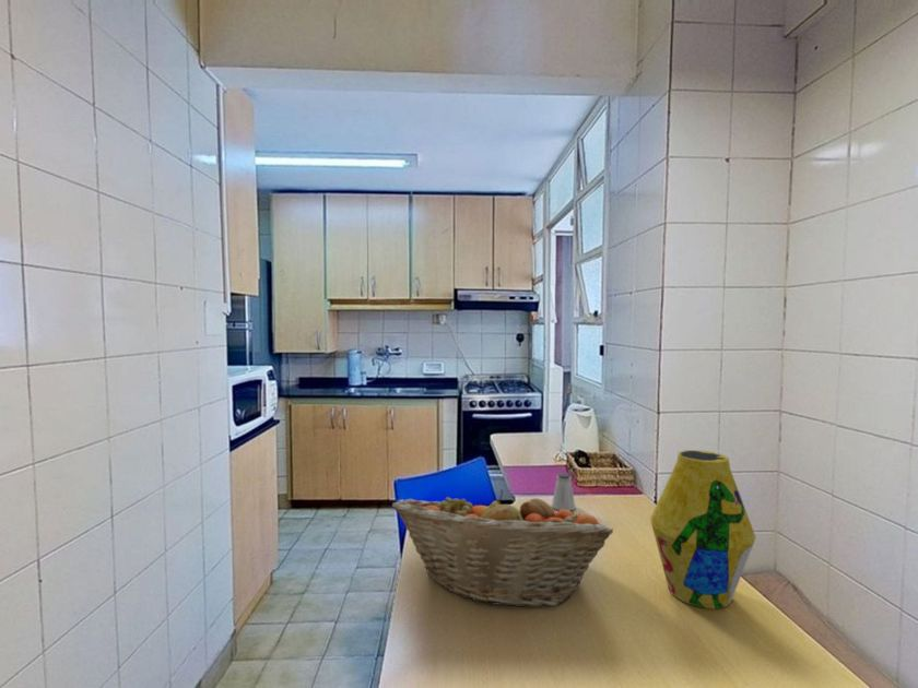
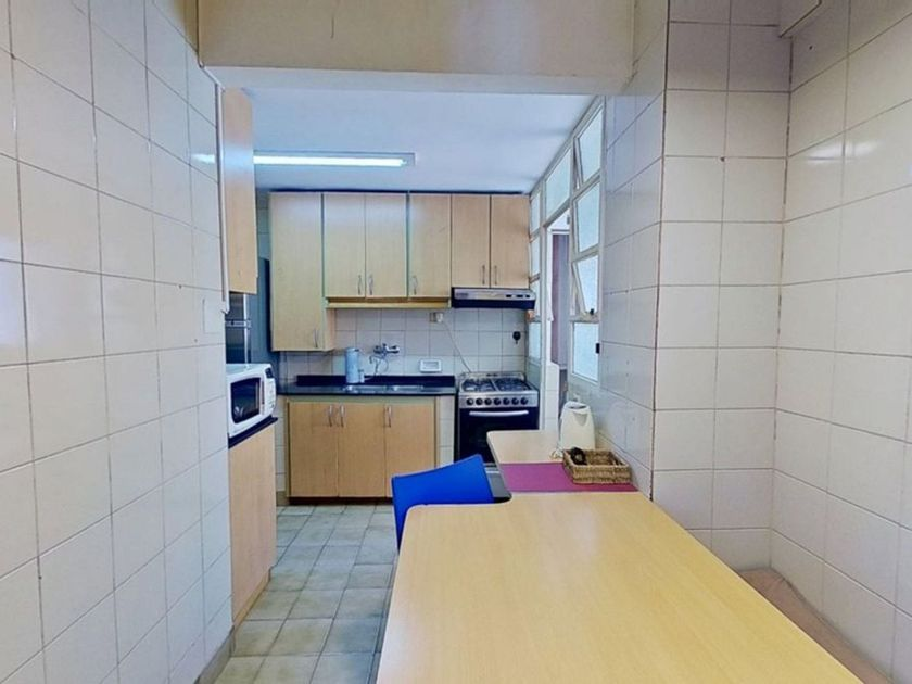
- fruit basket [391,488,614,608]
- saltshaker [551,472,577,511]
- vase [649,449,756,609]
